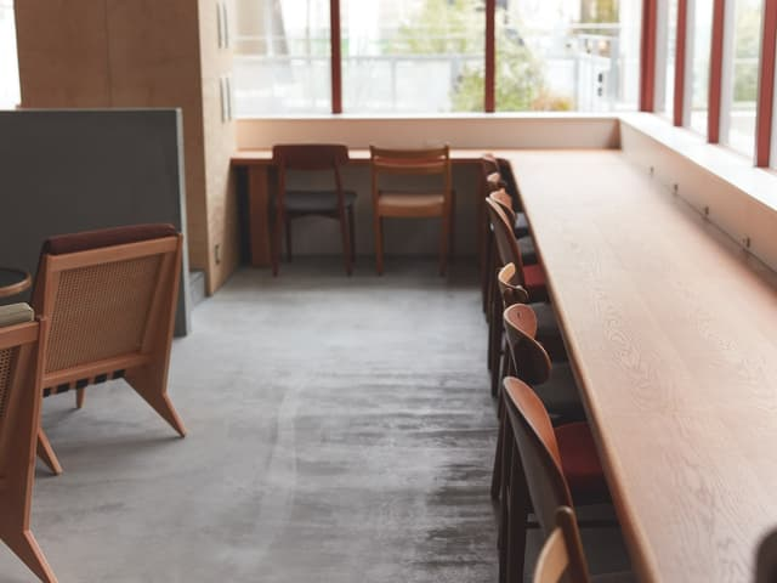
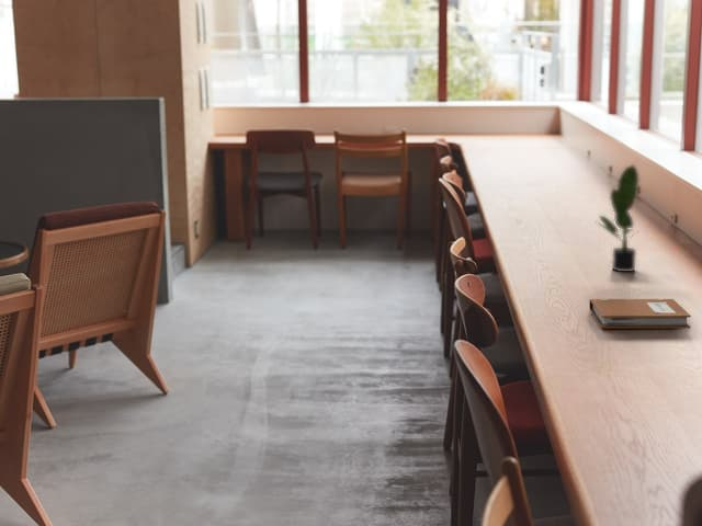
+ potted plant [596,162,650,273]
+ notebook [588,298,692,330]
